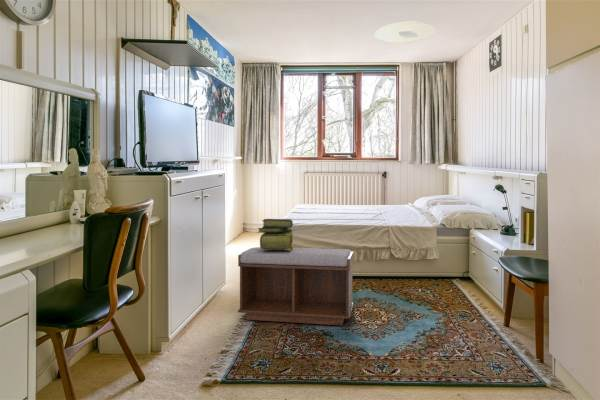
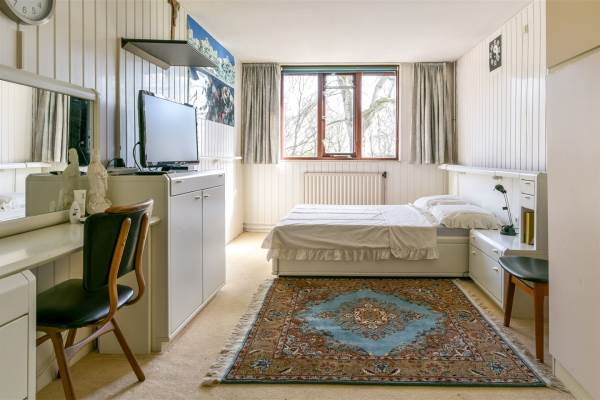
- bench [237,246,355,326]
- stack of books [256,218,294,250]
- ceiling light [374,21,436,44]
